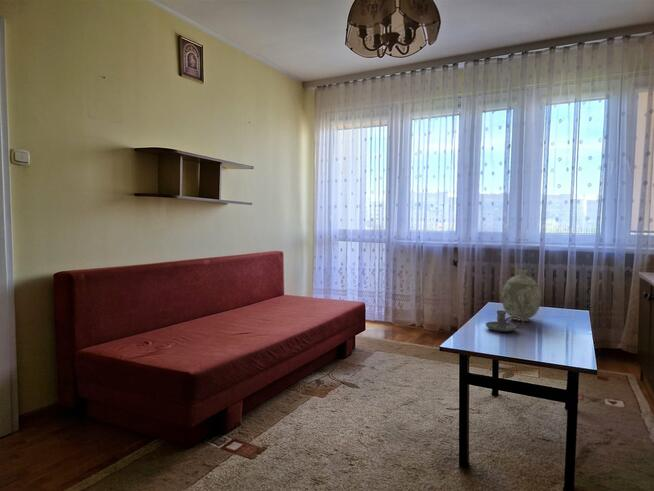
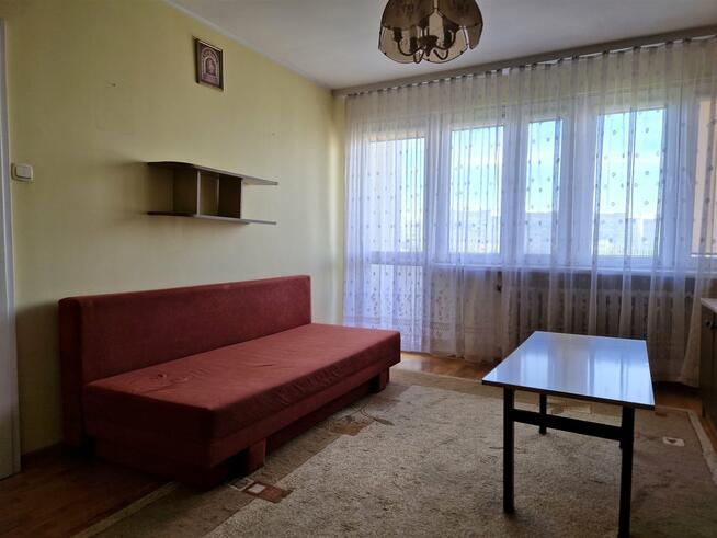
- decorative vase [501,269,542,322]
- candle holder [485,309,525,332]
